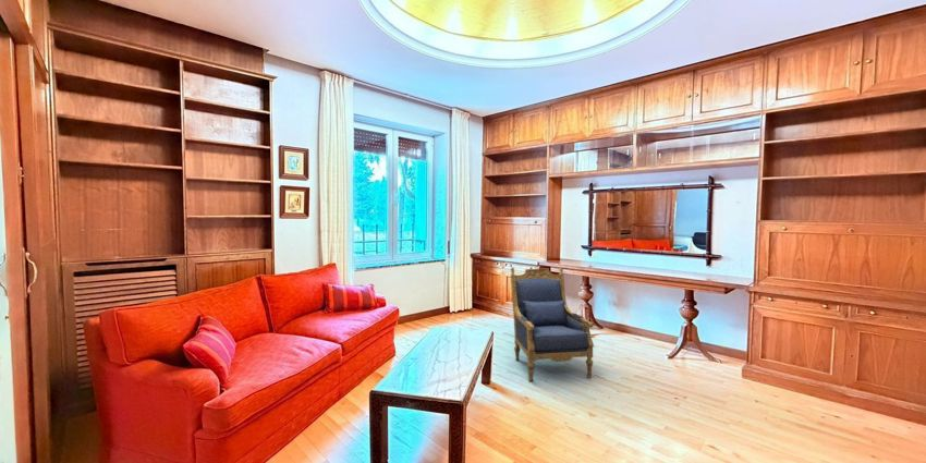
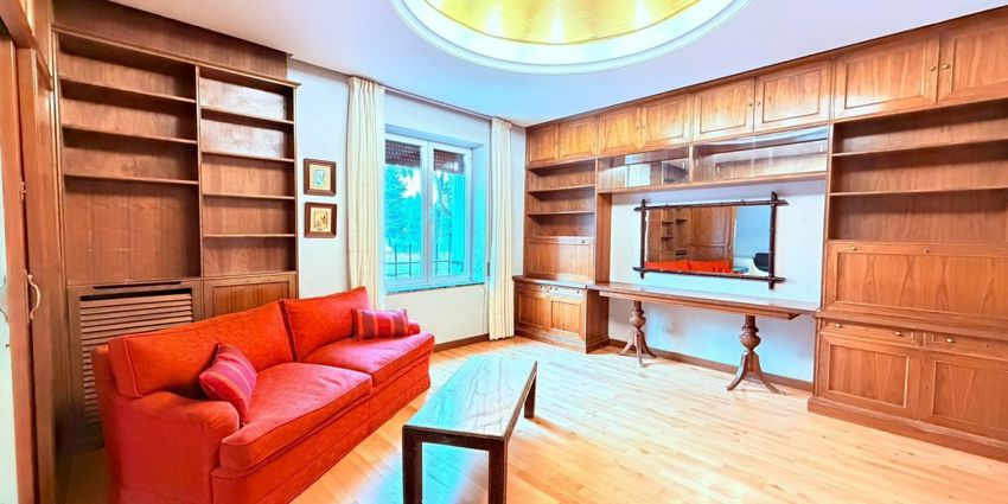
- armchair [510,266,595,382]
